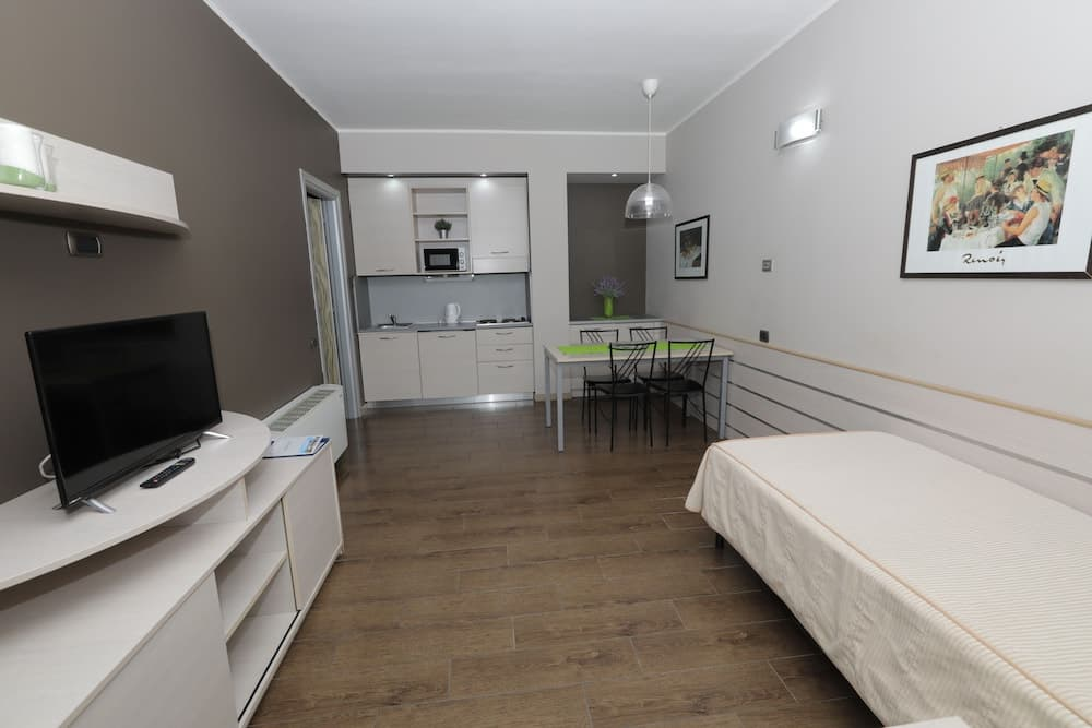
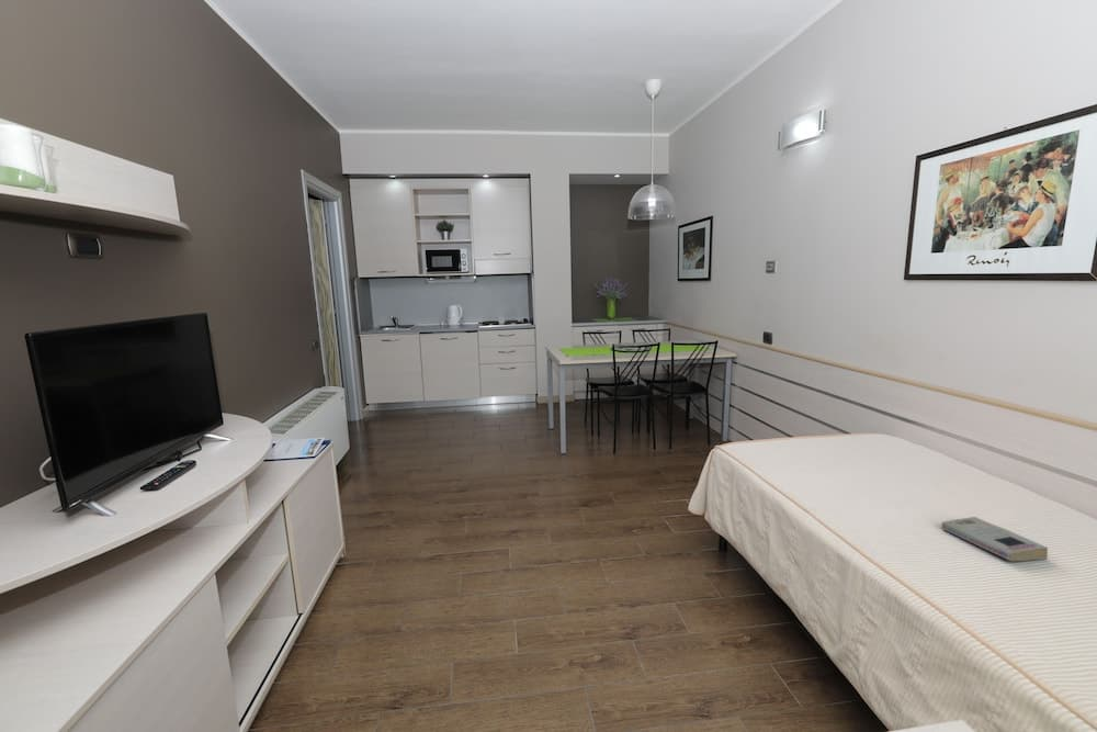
+ book [941,516,1049,562]
